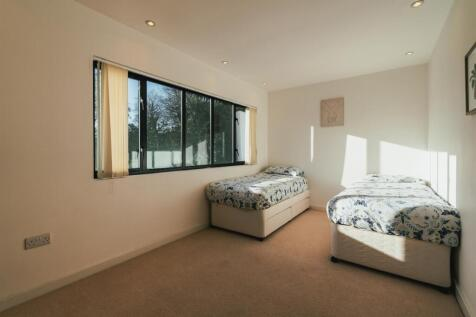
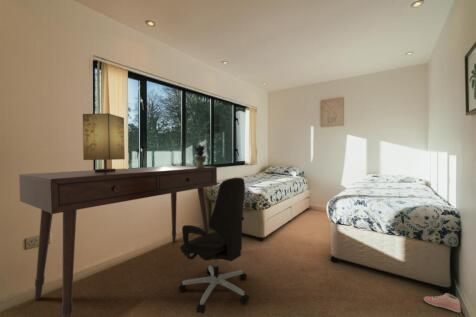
+ sneaker [423,292,462,313]
+ office chair [178,177,250,315]
+ desk [18,165,218,317]
+ table lamp [82,112,126,172]
+ potted plant [190,141,209,167]
